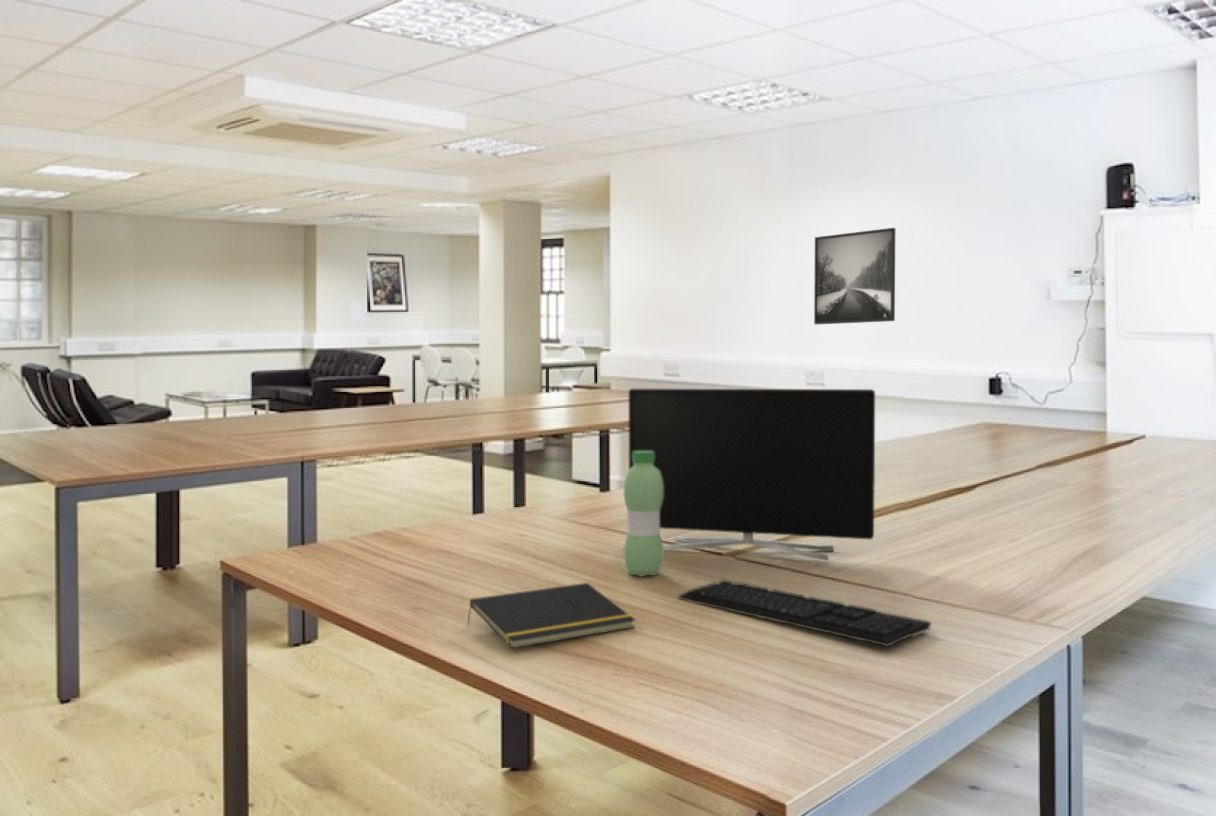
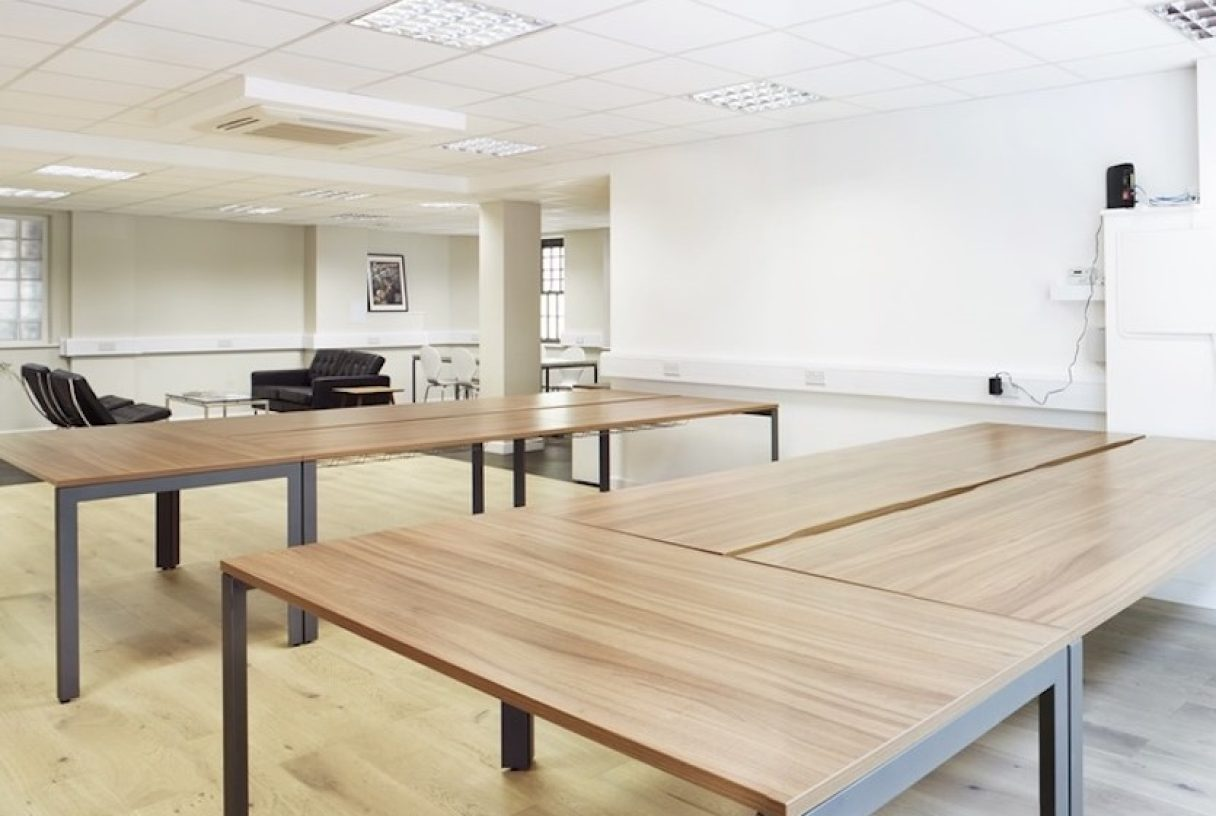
- keyboard [677,578,932,647]
- monitor [628,388,876,561]
- notepad [466,582,637,649]
- water bottle [623,451,664,577]
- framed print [813,227,897,326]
